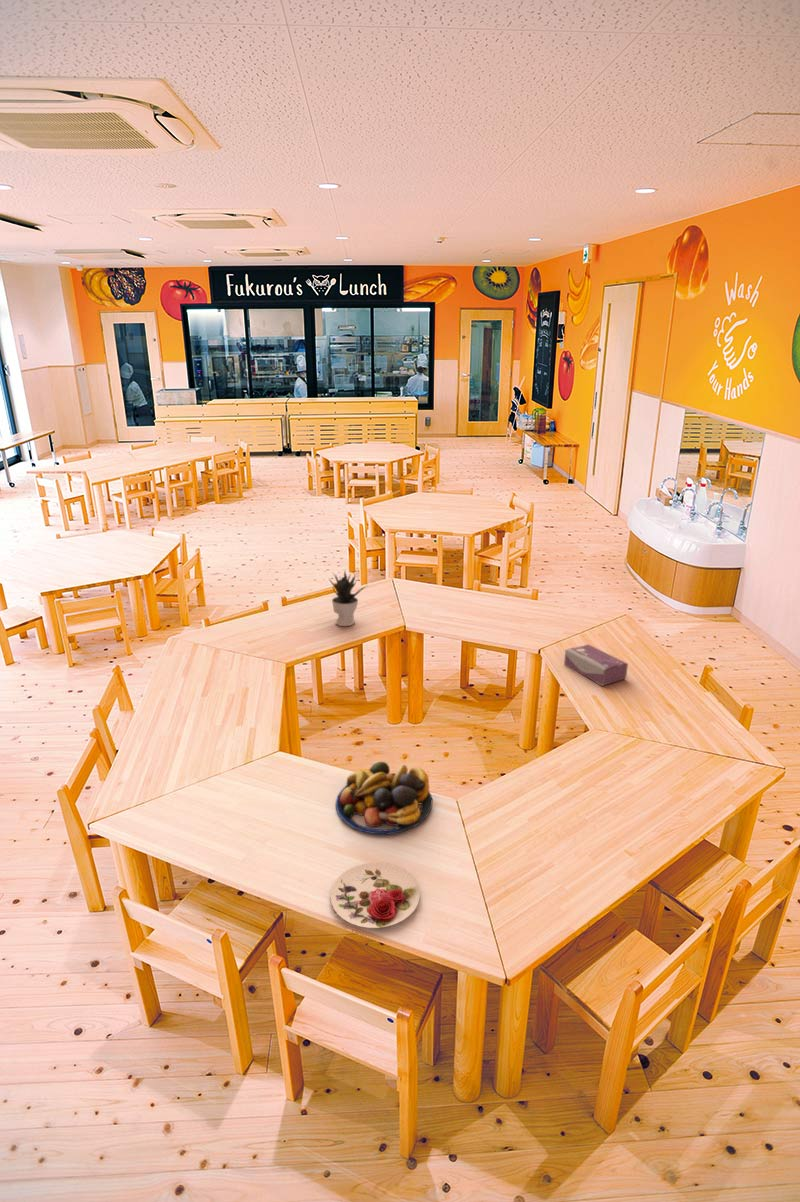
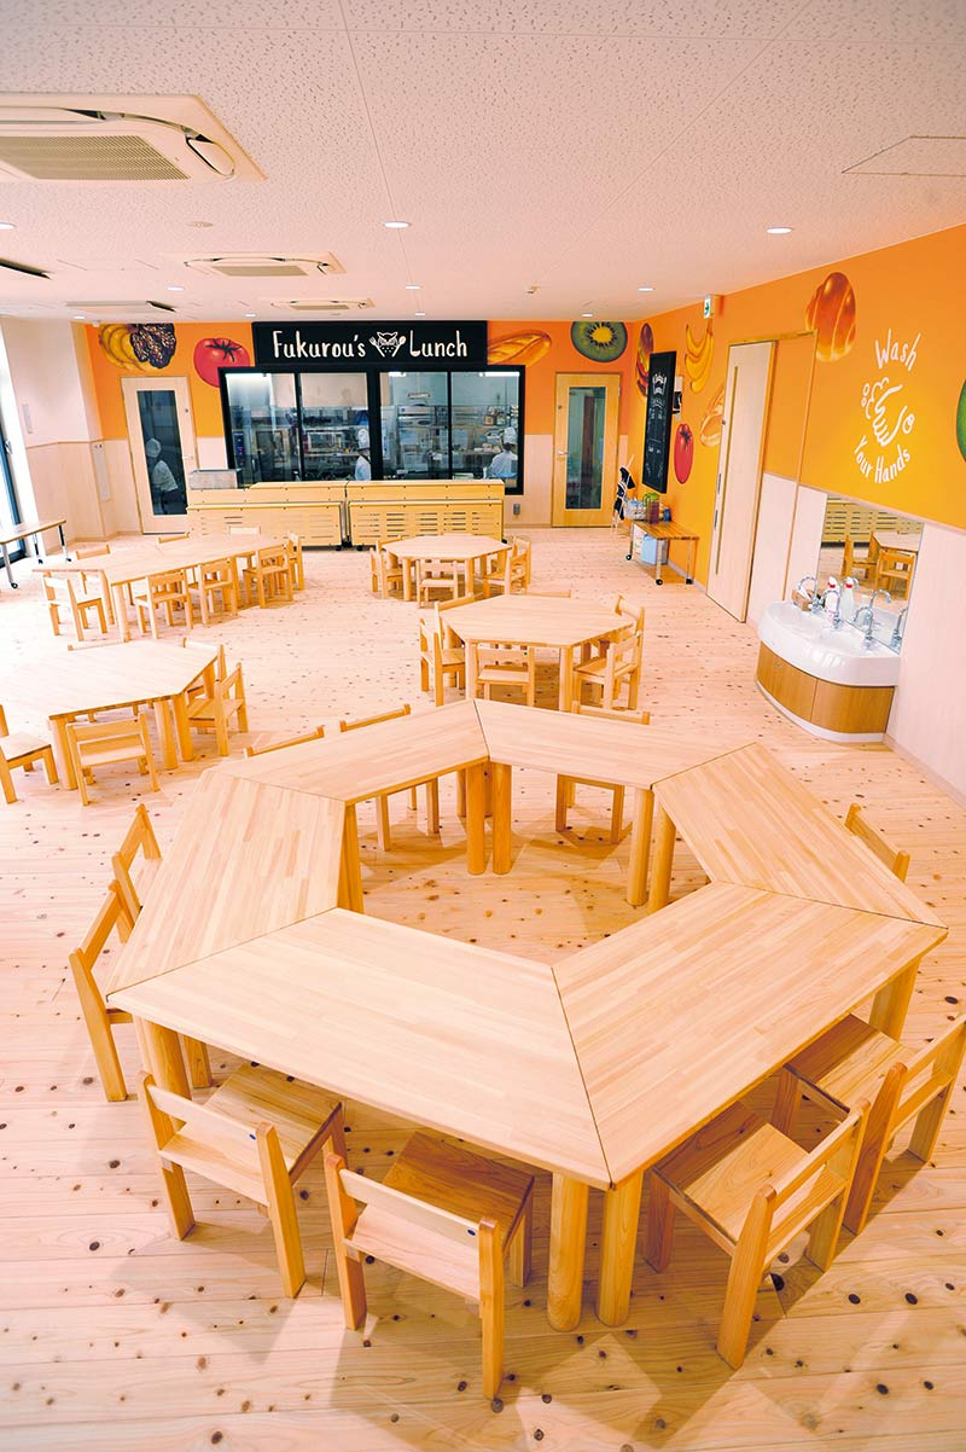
- tissue box [563,643,629,687]
- potted plant [328,570,367,627]
- plate [329,862,421,929]
- fruit bowl [335,761,433,835]
